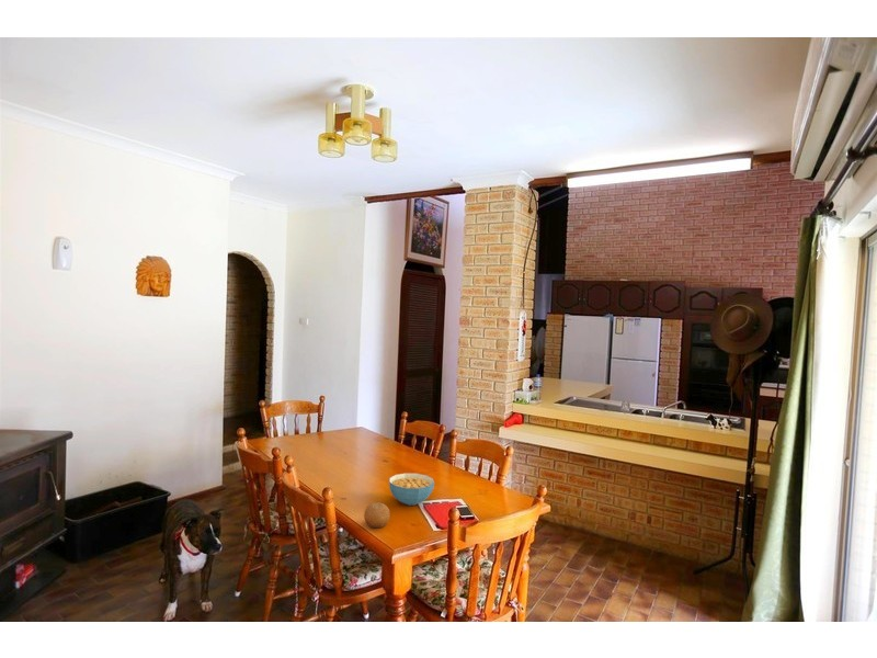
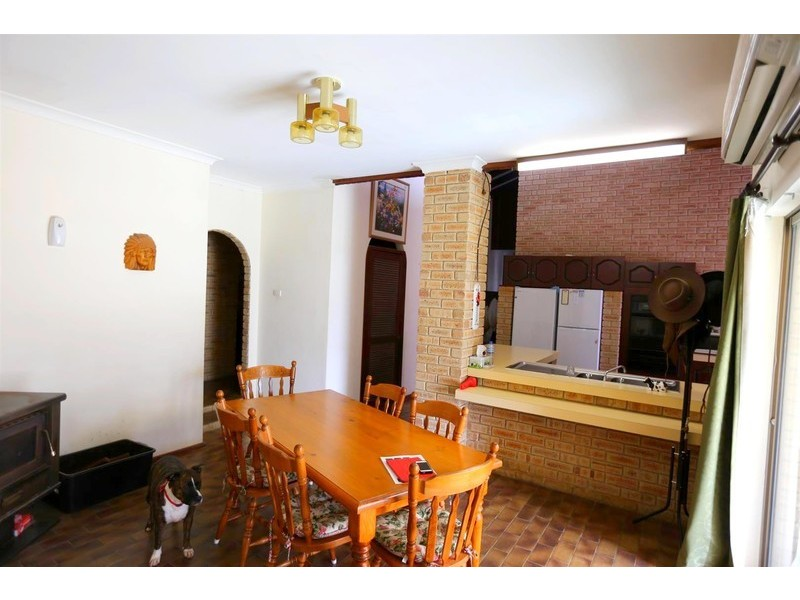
- cereal bowl [388,473,435,507]
- fruit [363,501,391,529]
